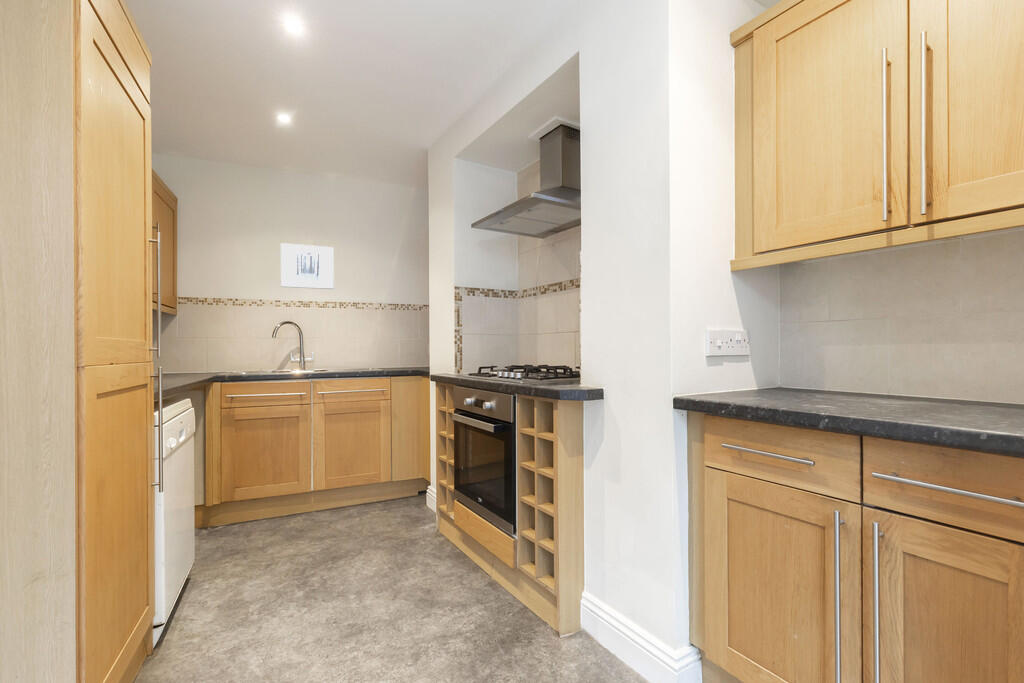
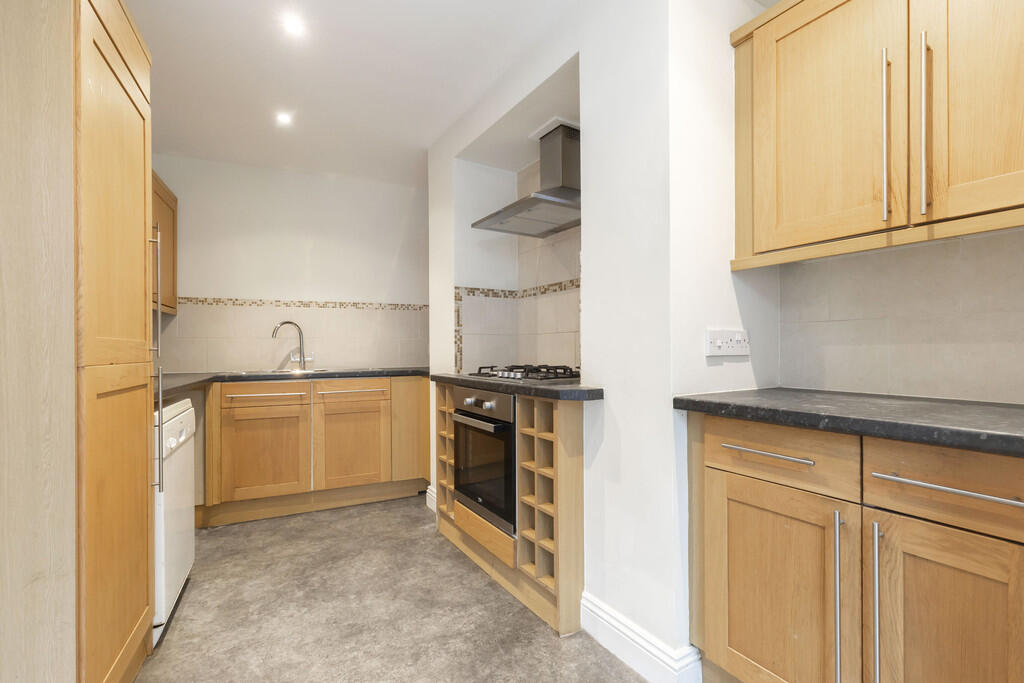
- wall art [280,242,335,290]
